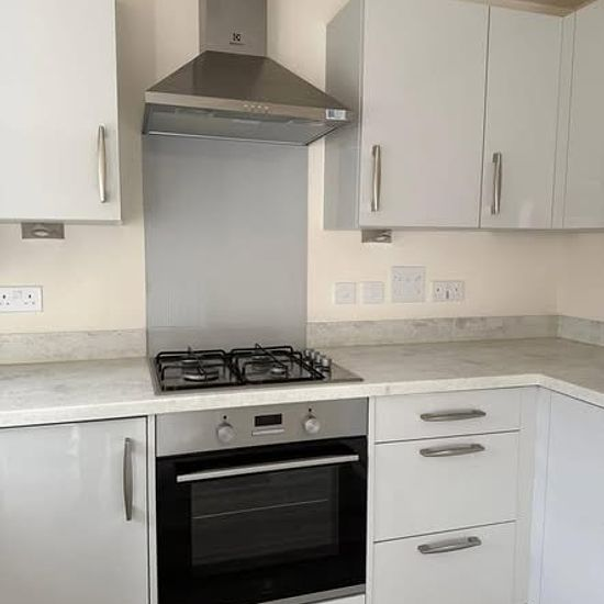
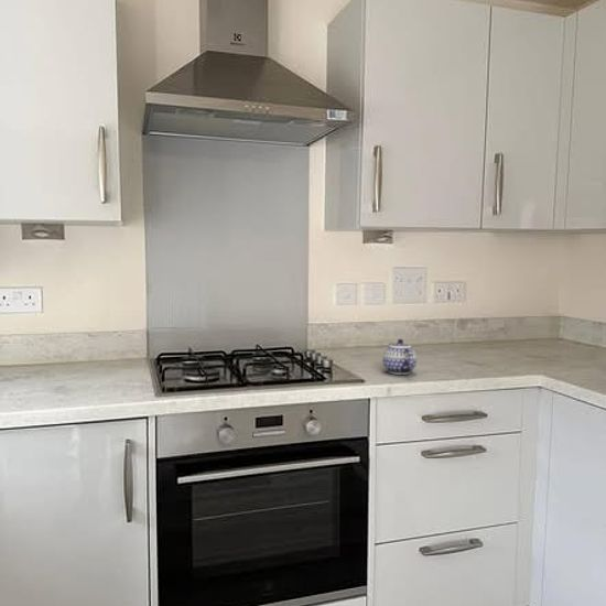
+ teapot [381,338,418,376]
